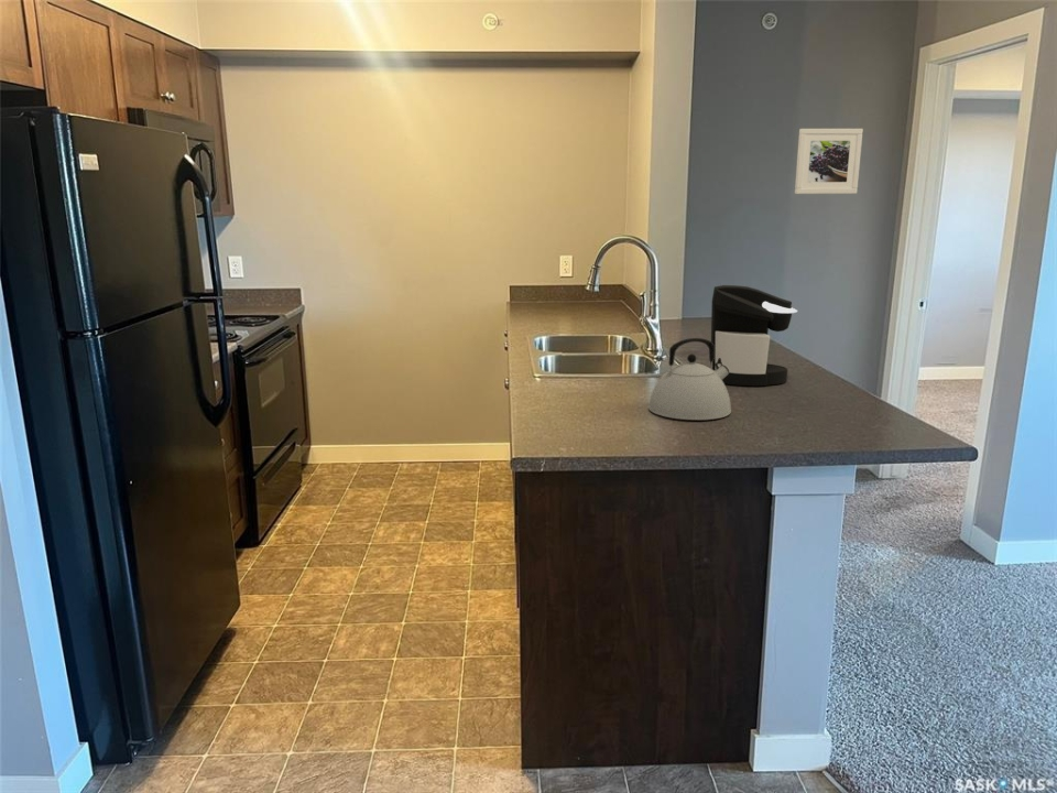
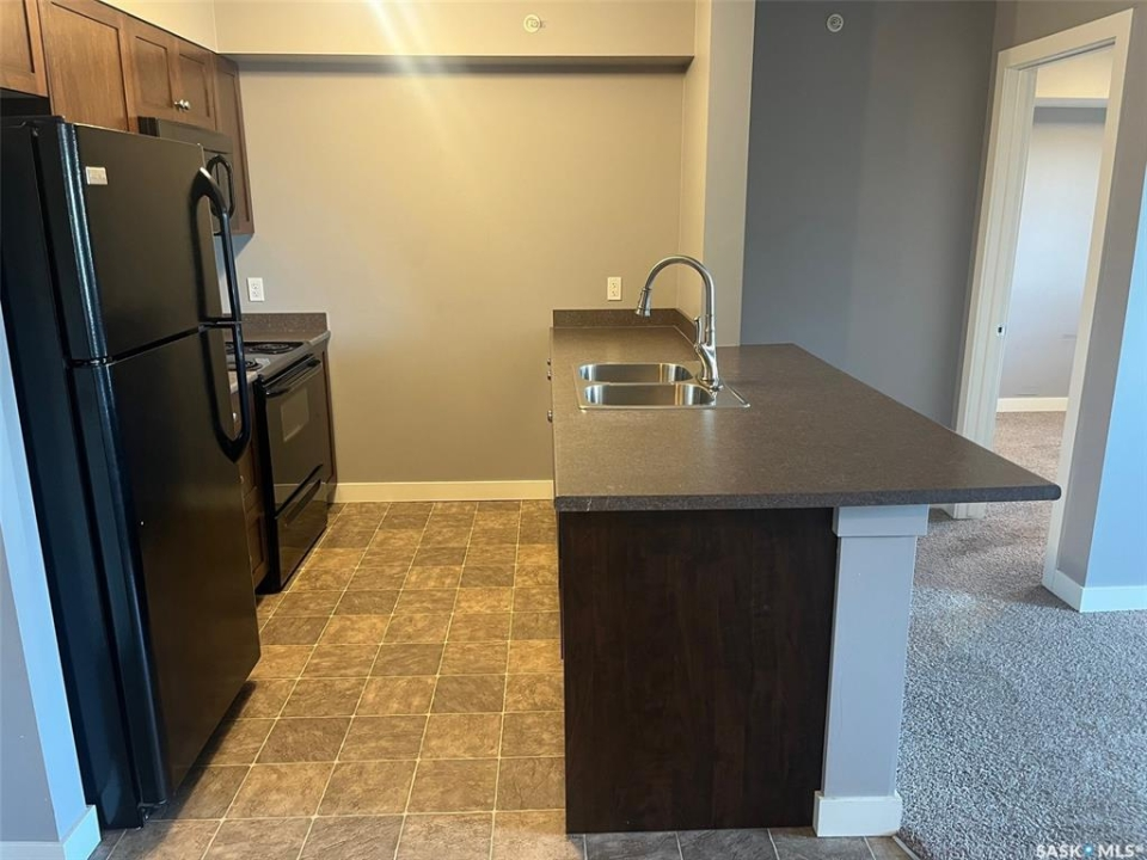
- kettle [647,337,732,421]
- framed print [794,128,864,195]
- coffee maker [709,284,798,387]
